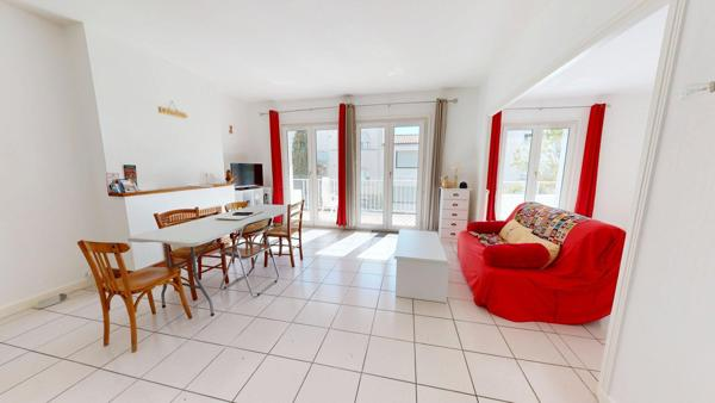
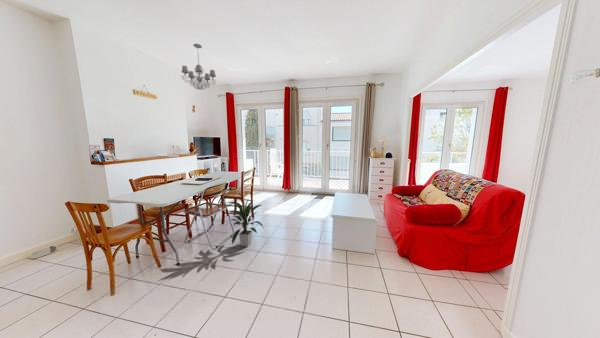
+ chandelier [180,43,217,91]
+ indoor plant [227,199,265,248]
